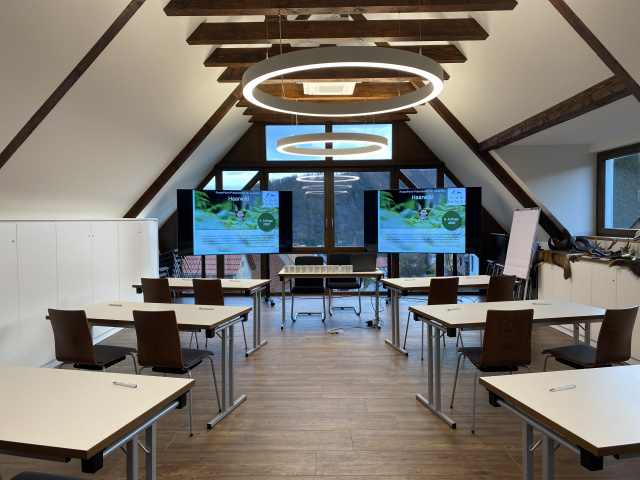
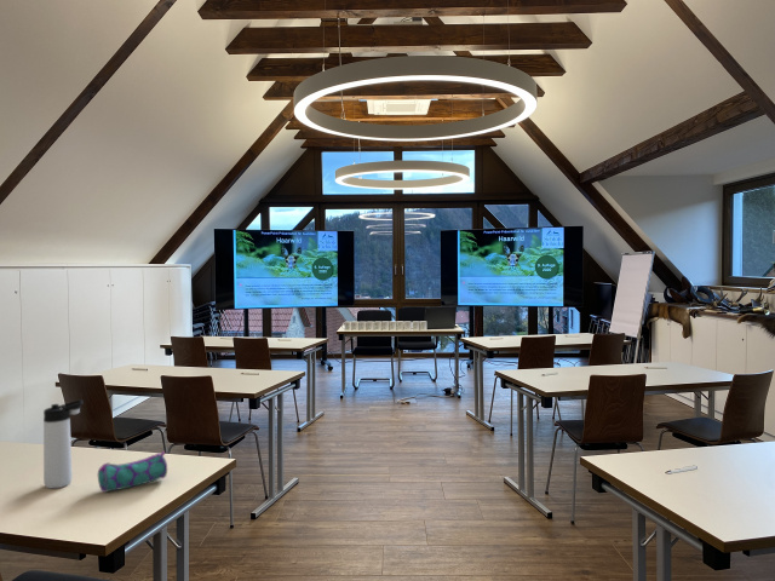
+ pencil case [97,450,168,494]
+ thermos bottle [42,399,84,490]
